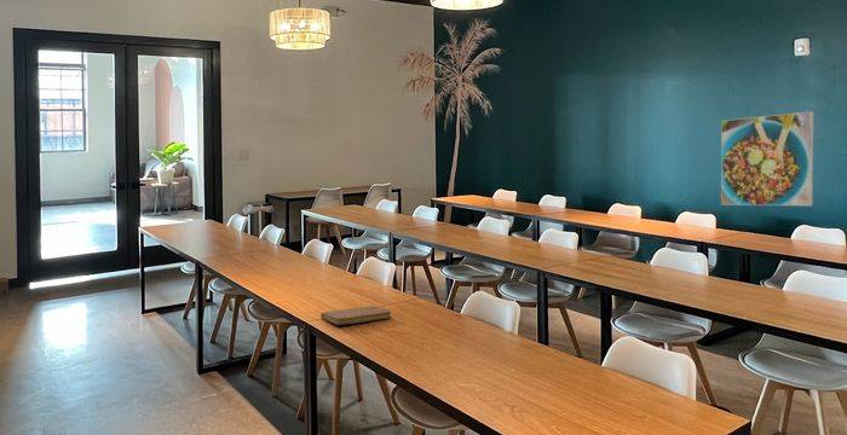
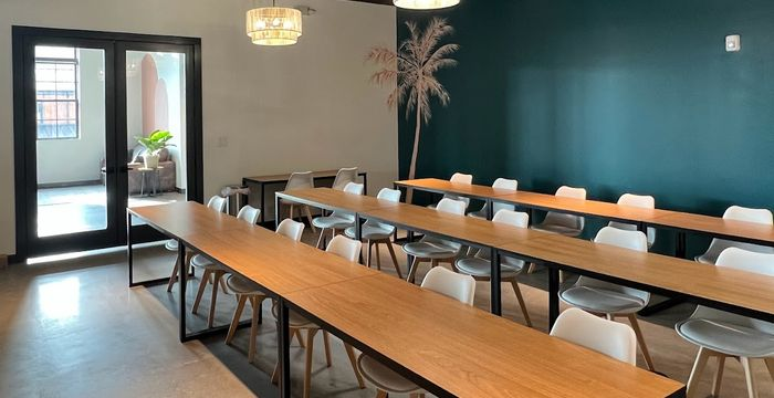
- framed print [720,110,816,207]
- notebook [319,304,393,326]
